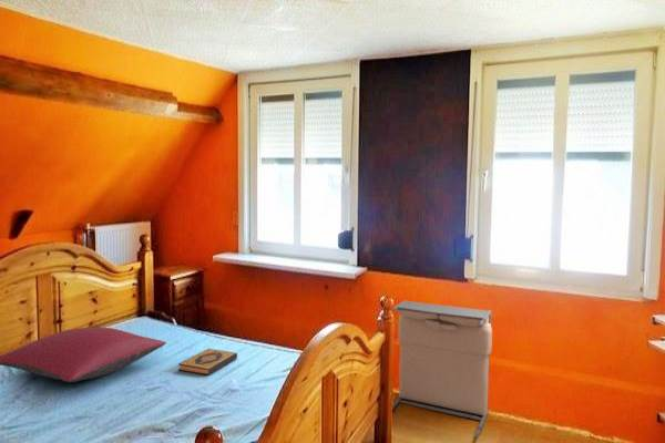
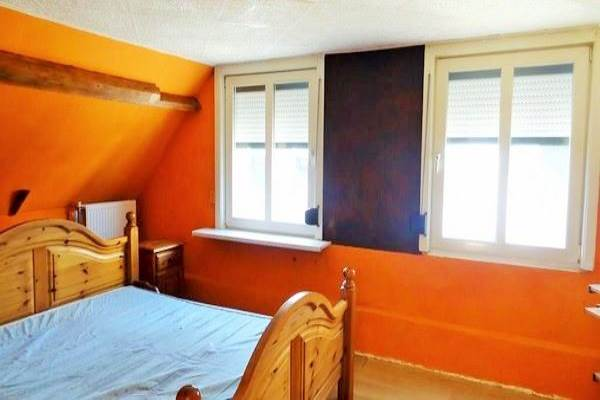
- hardback book [177,348,238,375]
- laundry hamper [391,299,493,440]
- pillow [0,326,167,383]
